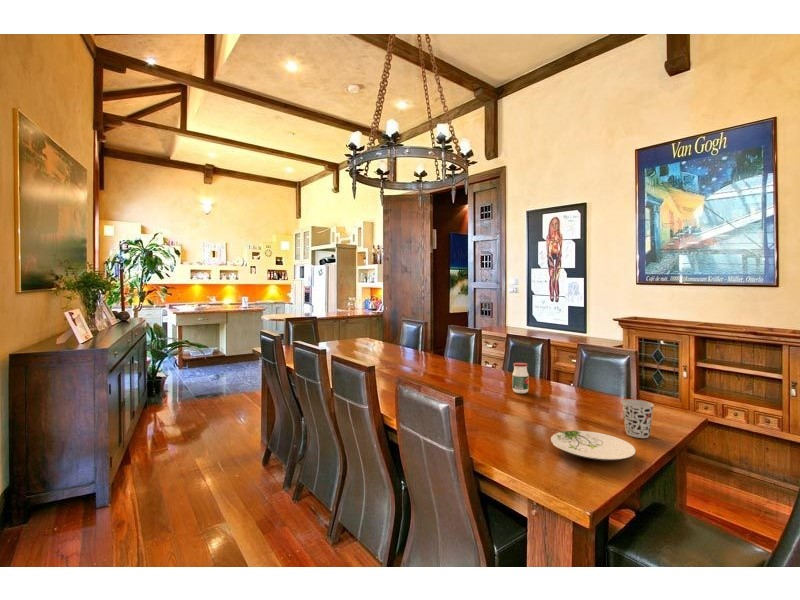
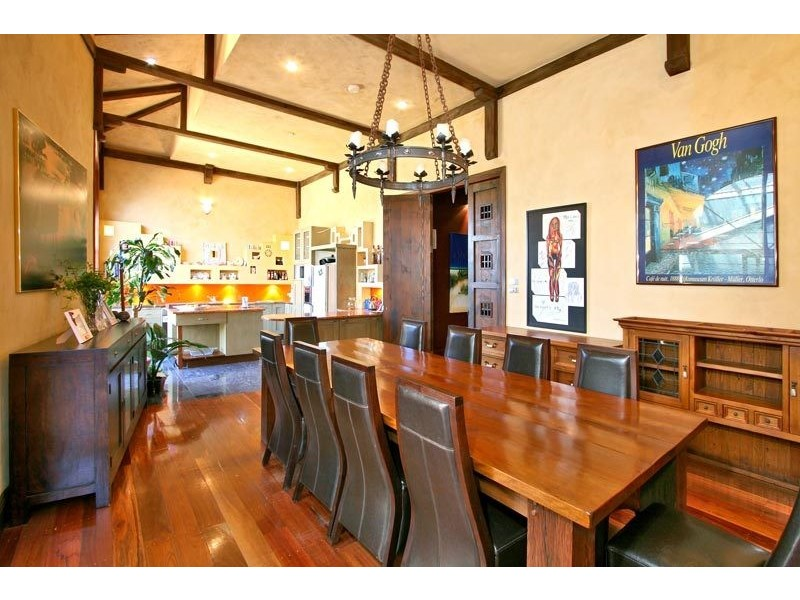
- cup [620,399,655,439]
- plate [550,430,637,461]
- jar [511,362,530,394]
